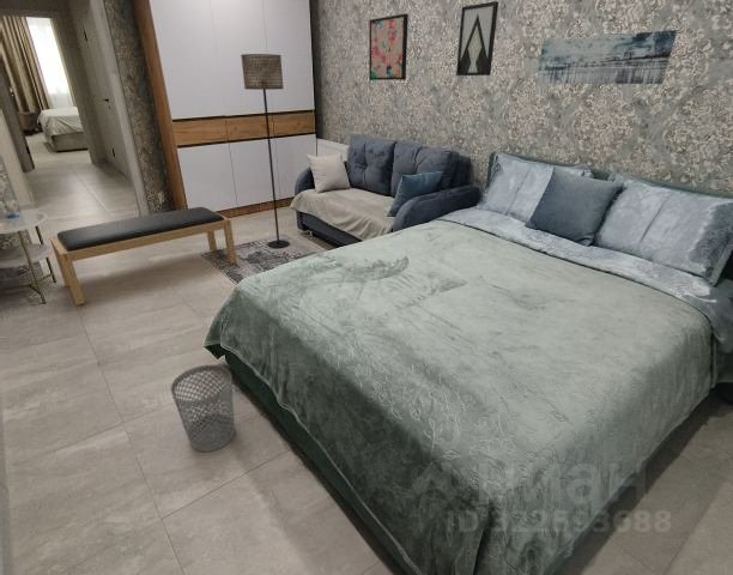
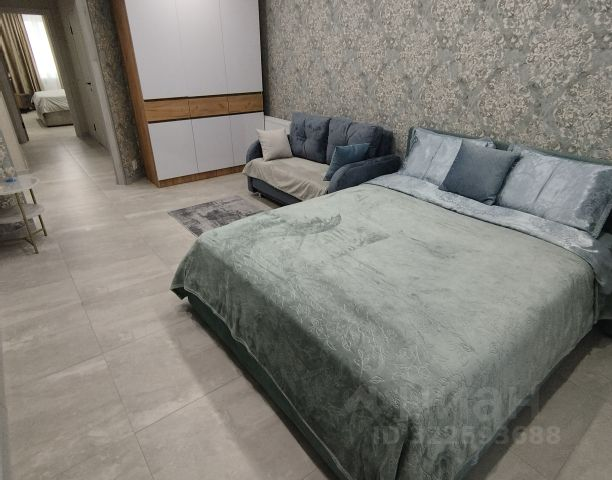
- wall art [535,29,678,85]
- wall art [455,0,499,77]
- floor lamp [240,53,291,249]
- bench [48,206,238,307]
- wall art [368,12,410,81]
- wastebasket [169,364,236,453]
